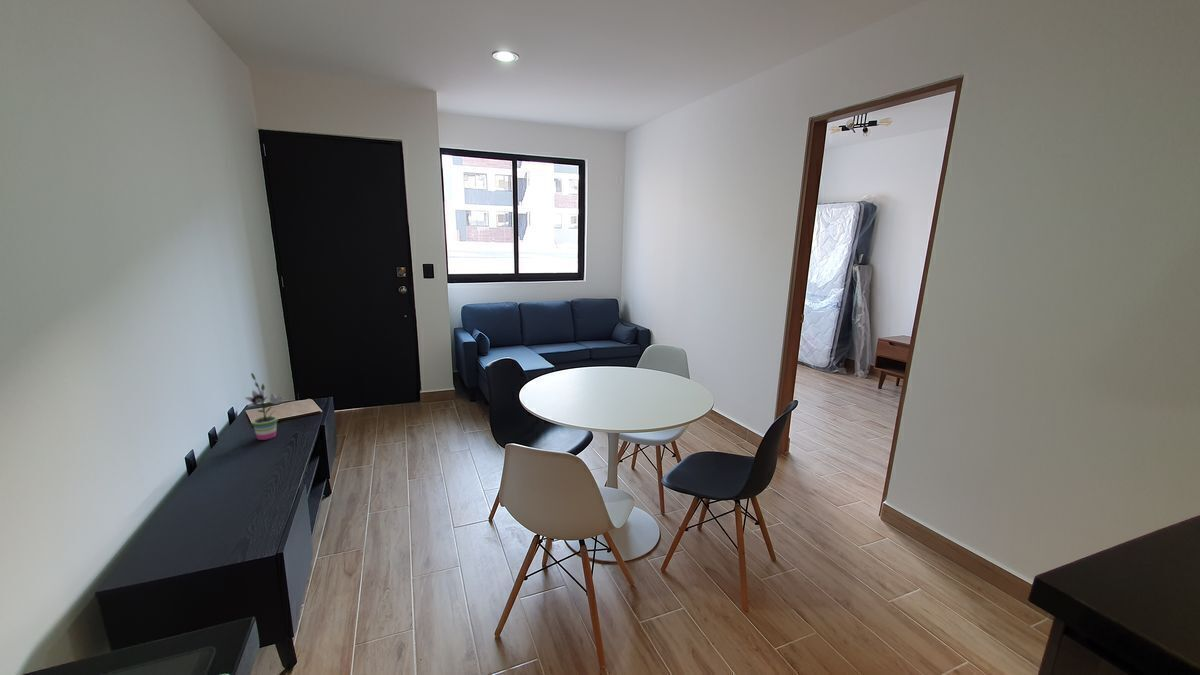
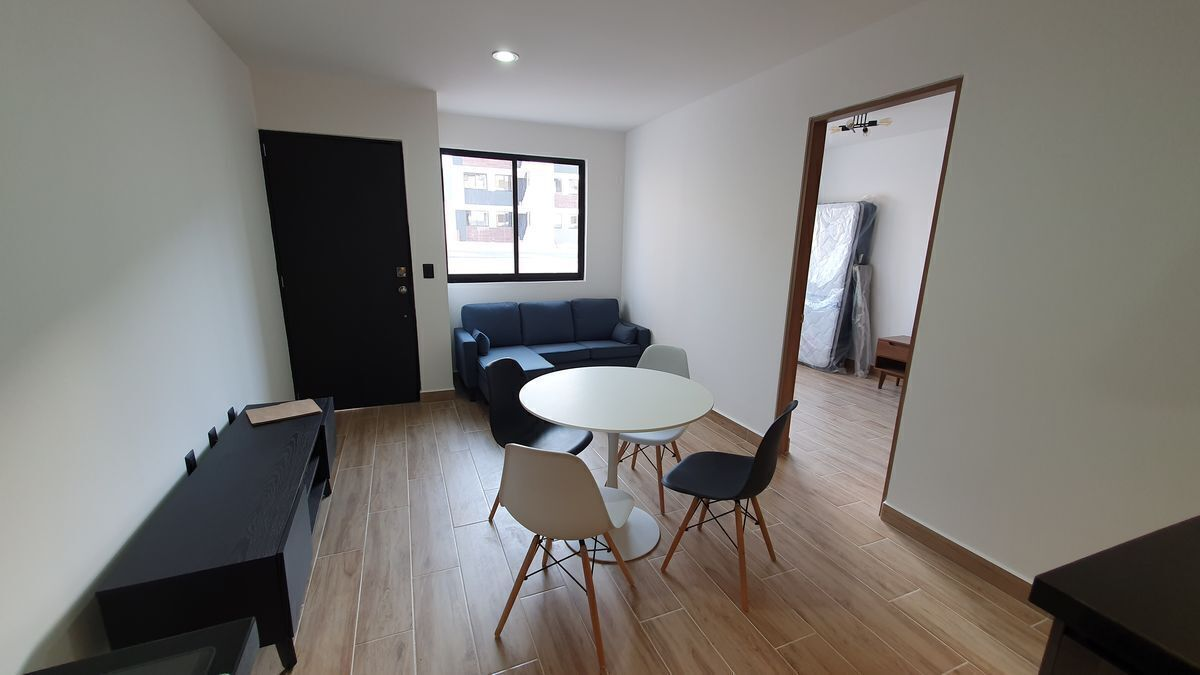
- potted plant [244,372,288,441]
